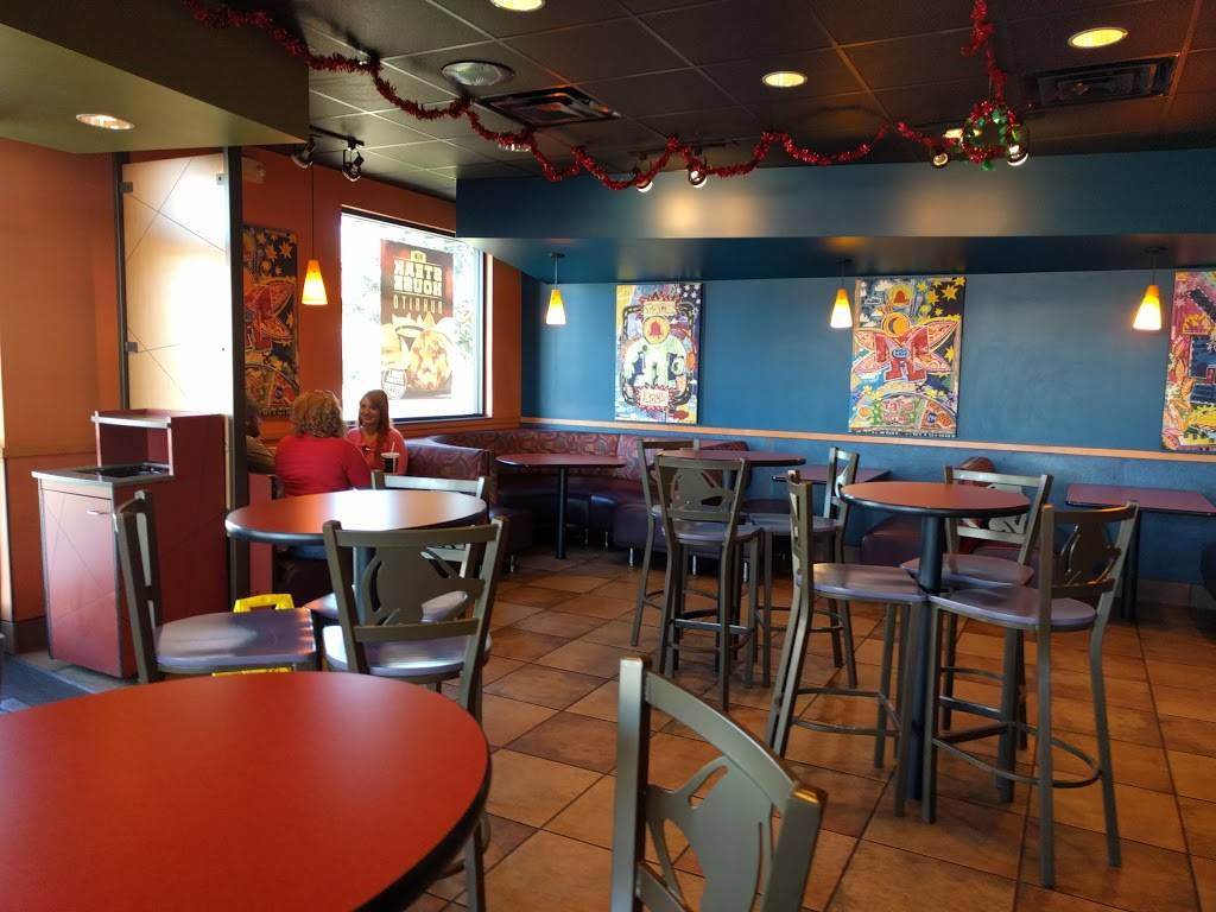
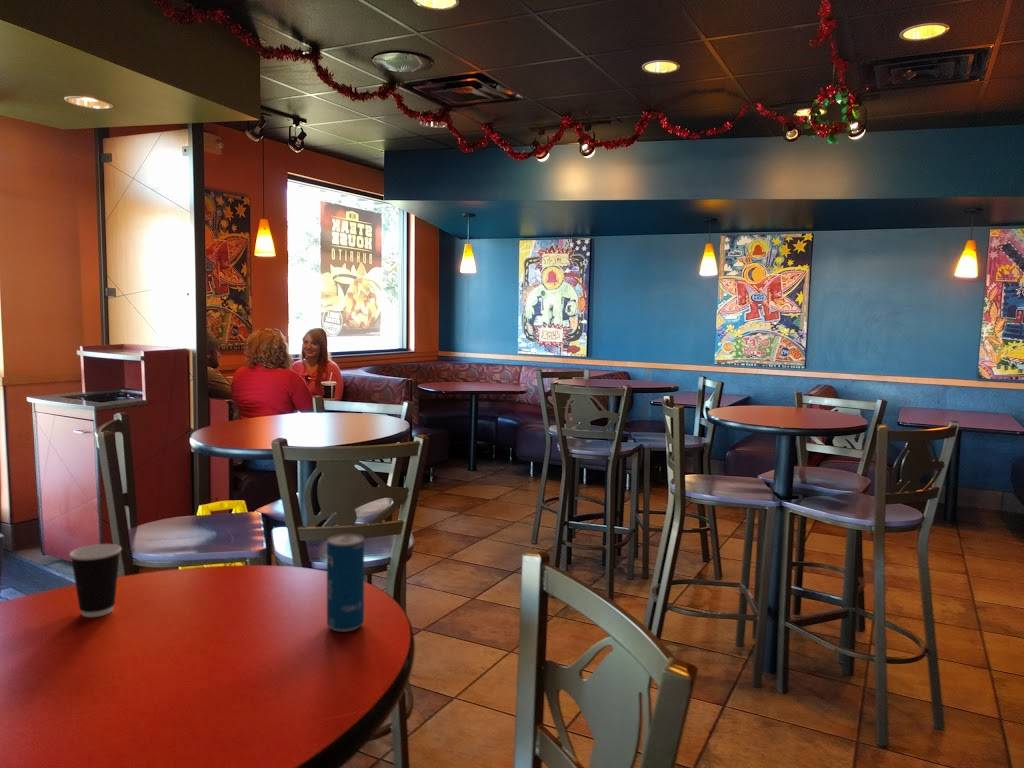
+ dixie cup [68,543,123,618]
+ beverage can [326,533,365,633]
